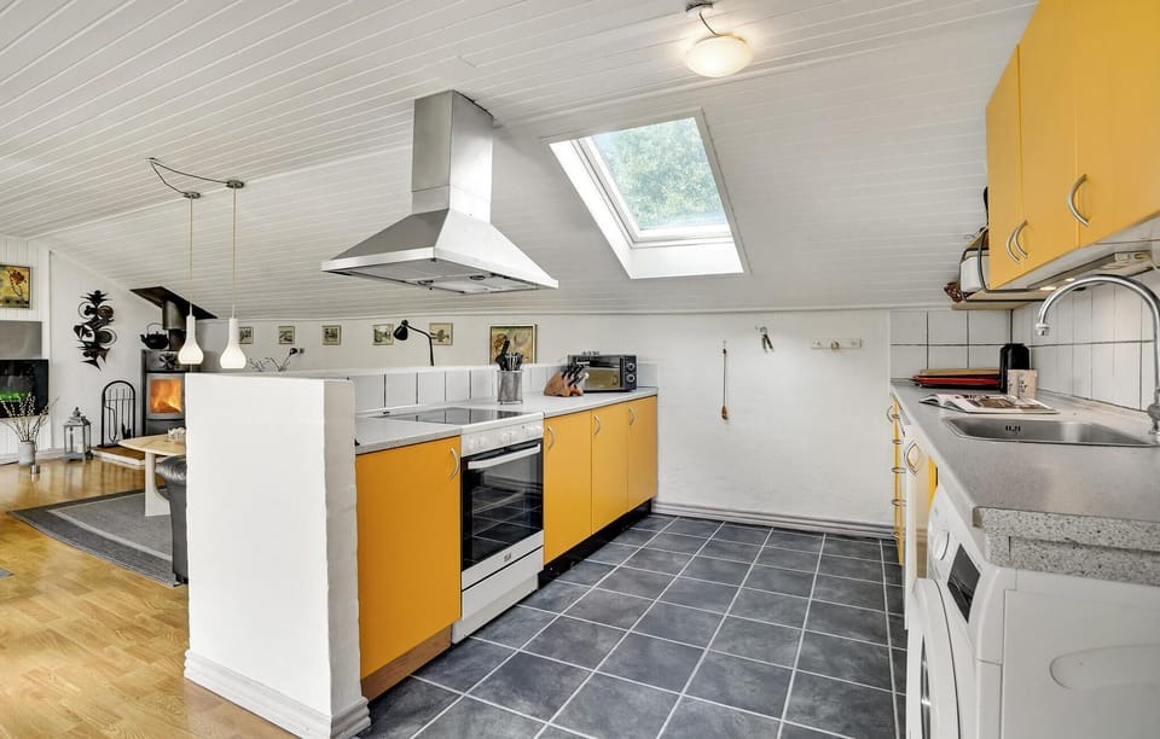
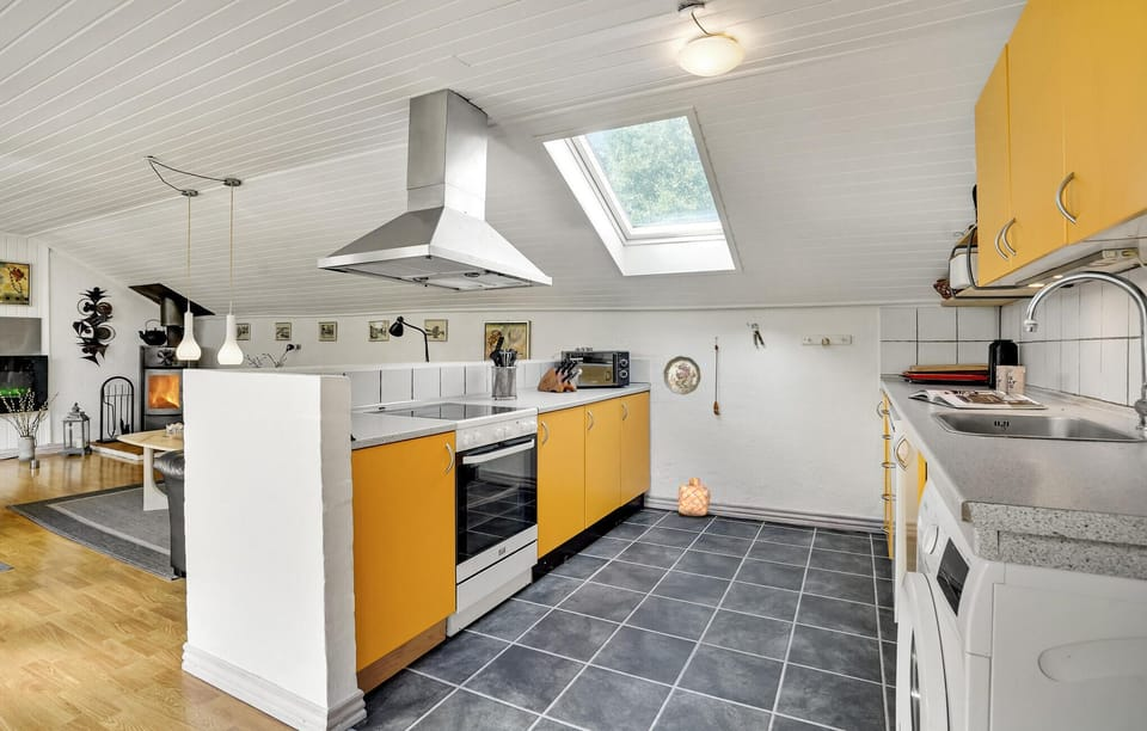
+ basket [676,477,711,517]
+ decorative plate [662,355,701,395]
